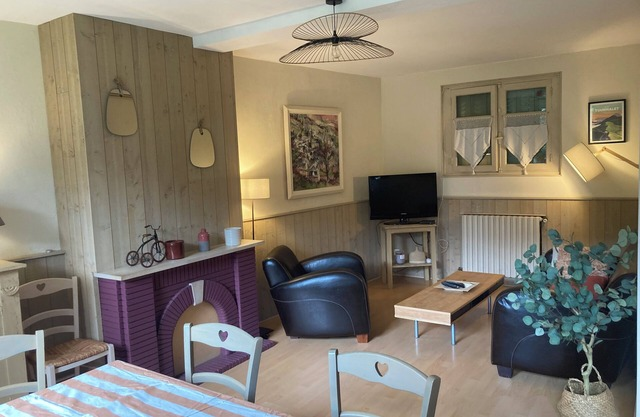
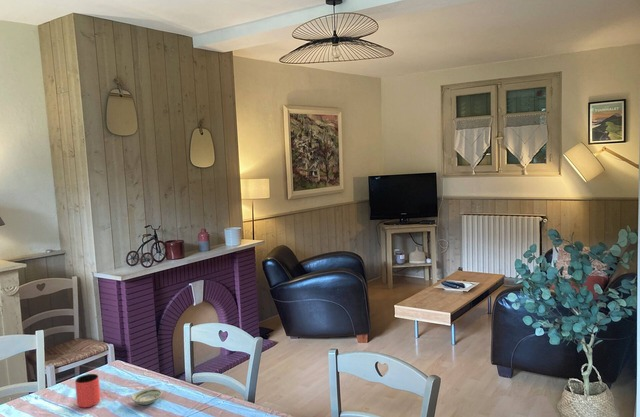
+ saucer [131,388,163,406]
+ cup [74,373,101,409]
